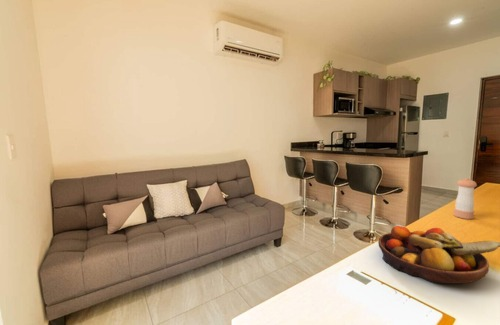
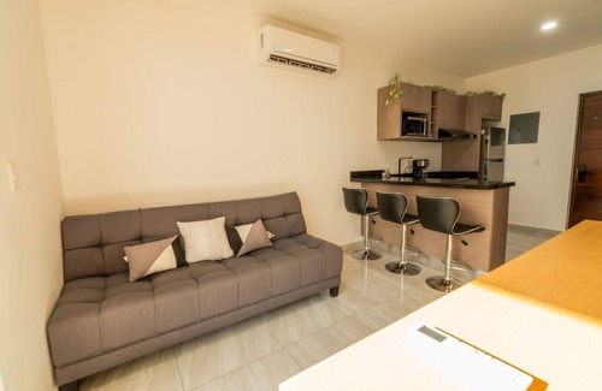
- pepper shaker [453,177,478,220]
- fruit bowl [377,225,500,285]
